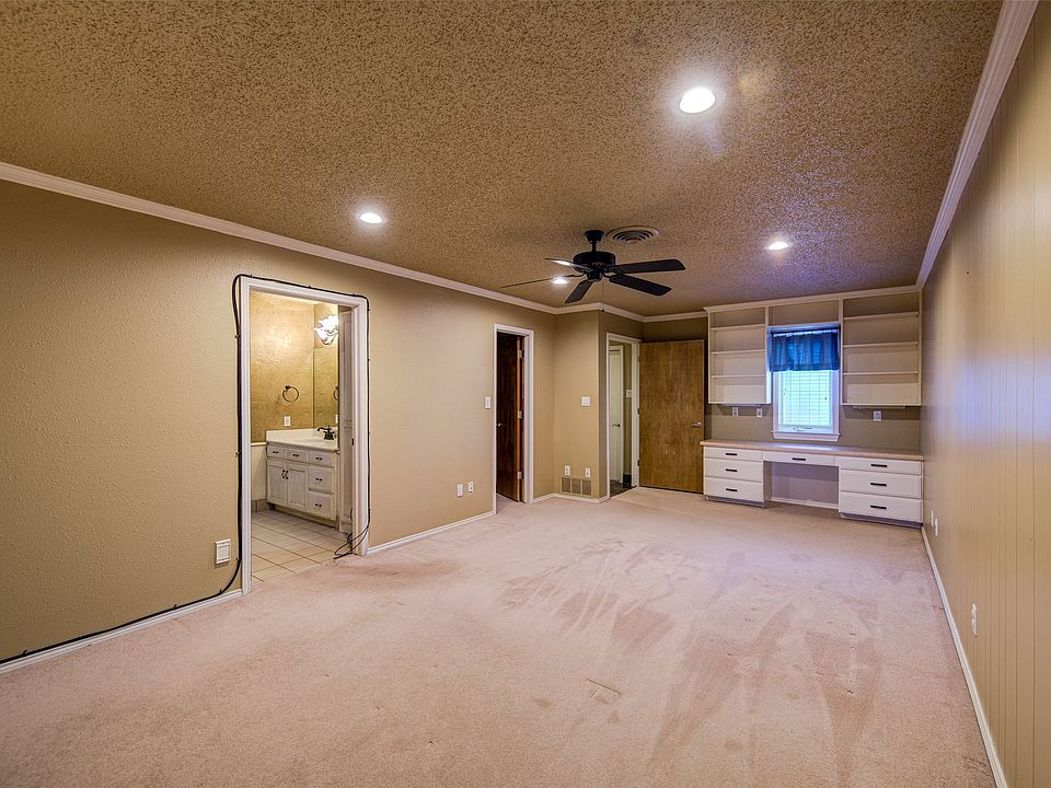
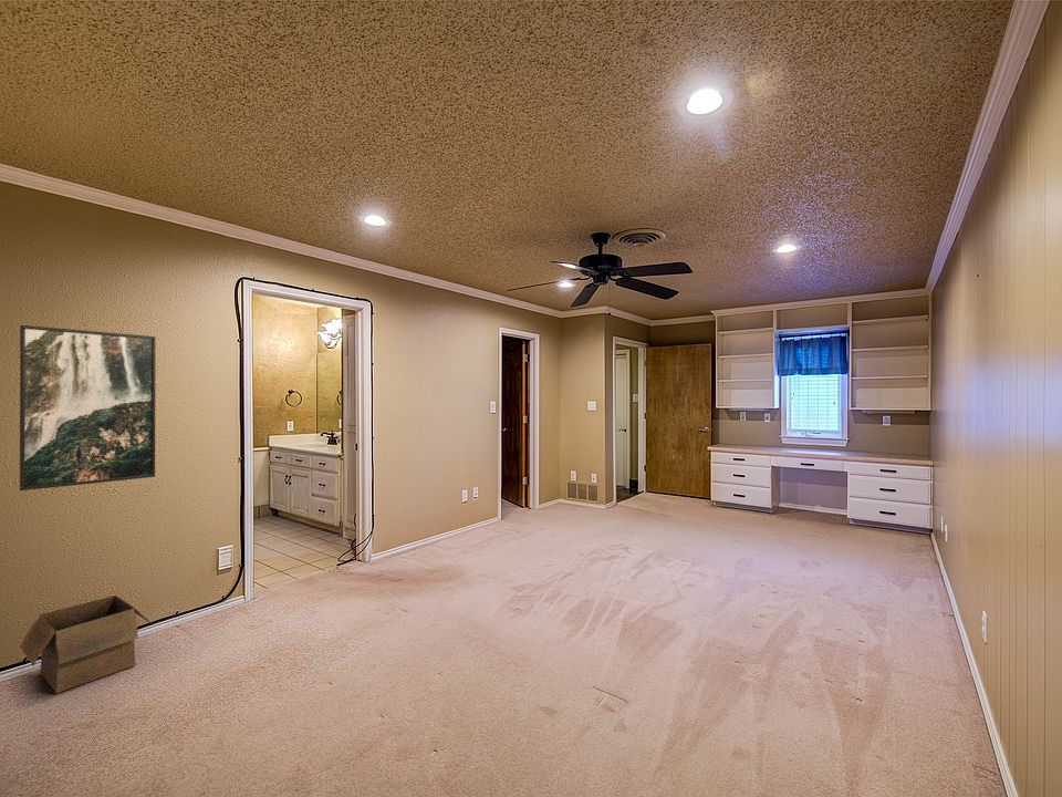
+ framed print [19,324,157,491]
+ box [19,594,155,694]
